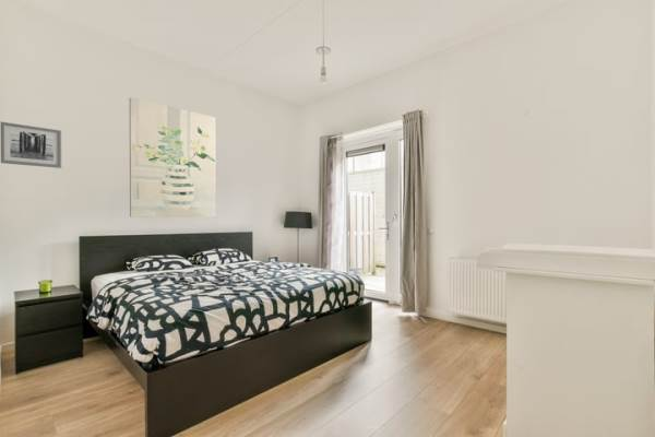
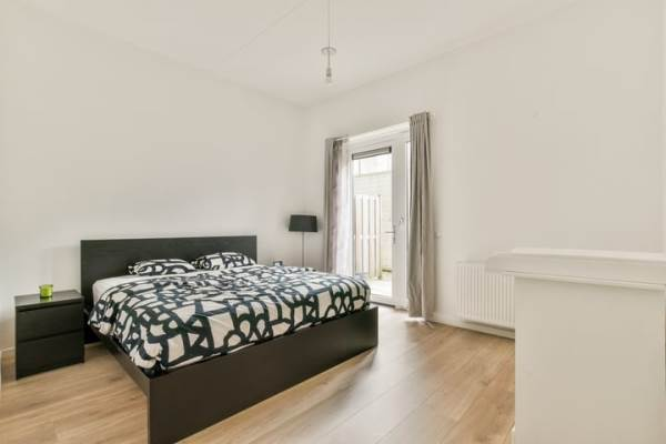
- wall art [129,96,217,218]
- wall art [0,121,62,169]
